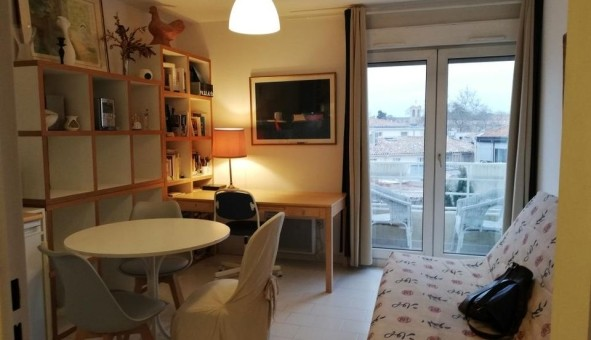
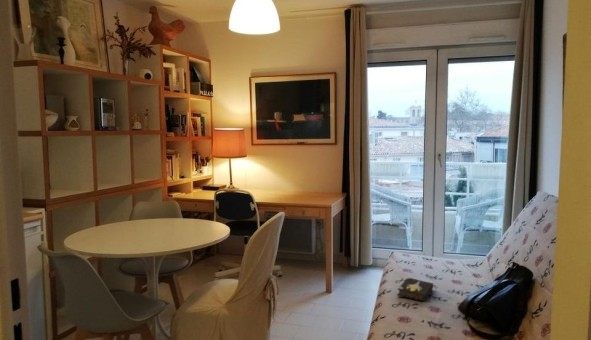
+ hardback book [396,276,434,303]
